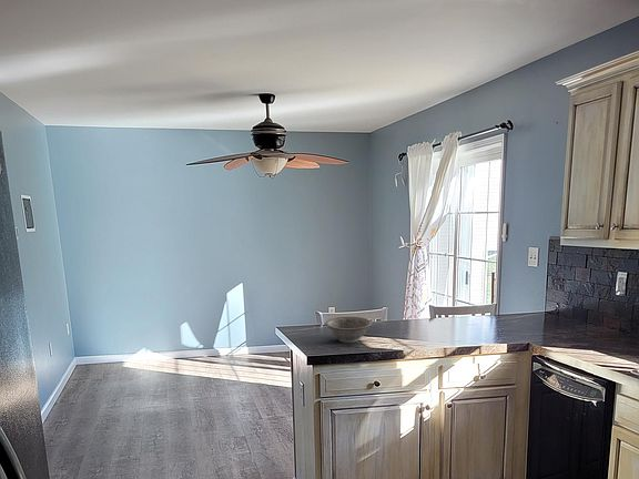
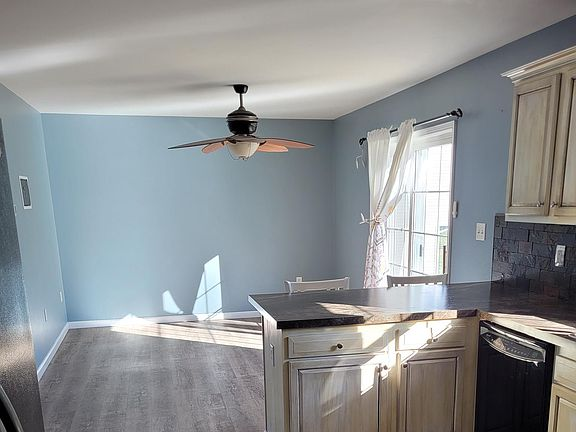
- decorative bowl [325,315,373,344]
